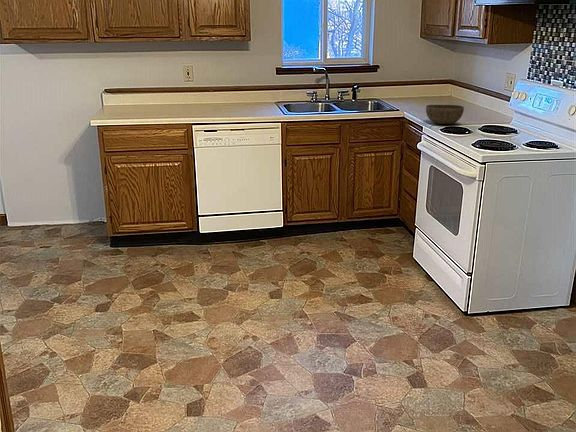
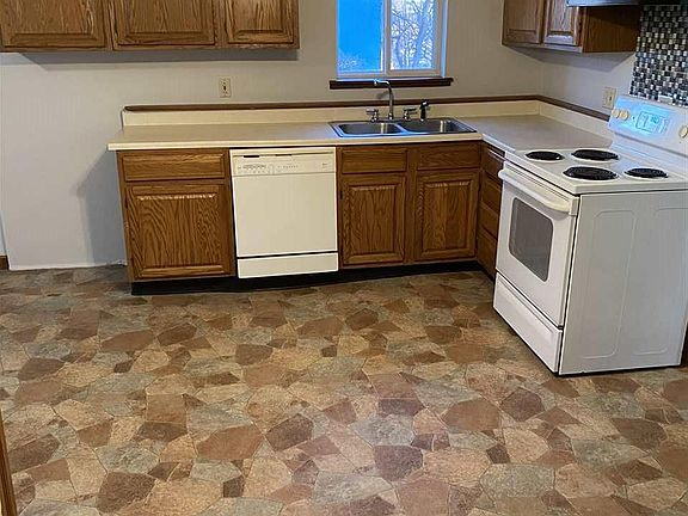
- bowl [425,104,465,125]
